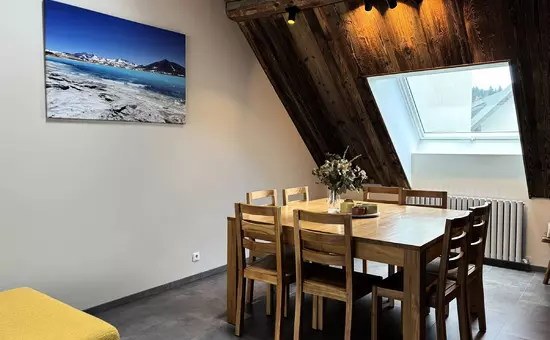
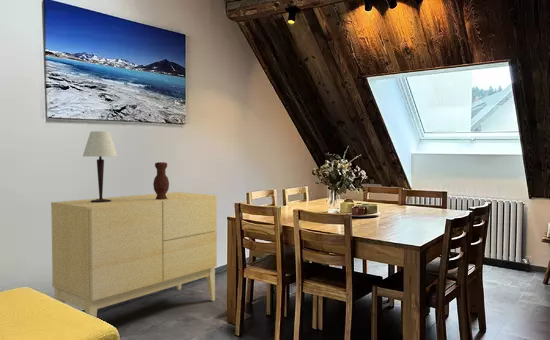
+ sideboard [50,191,218,318]
+ table lamp [82,130,118,203]
+ vase [152,161,170,200]
